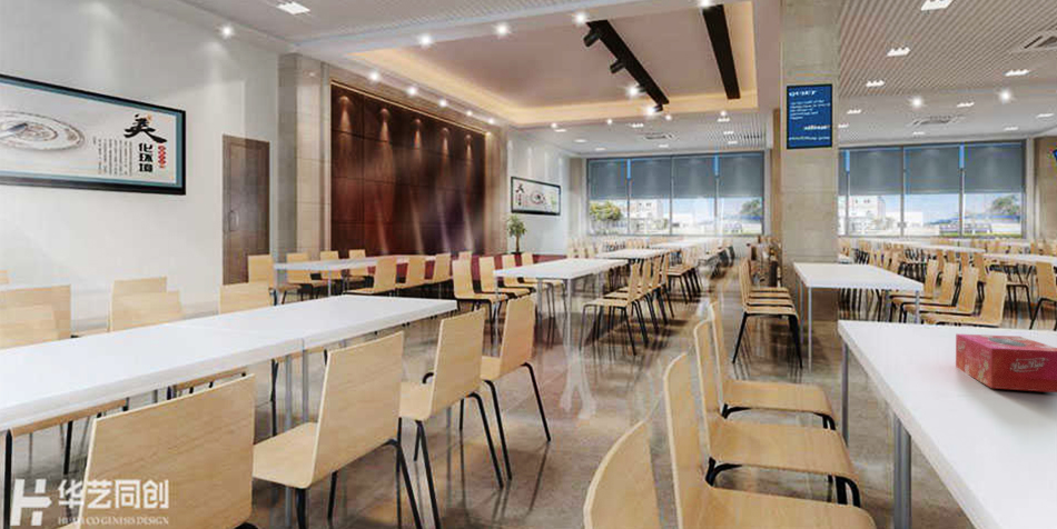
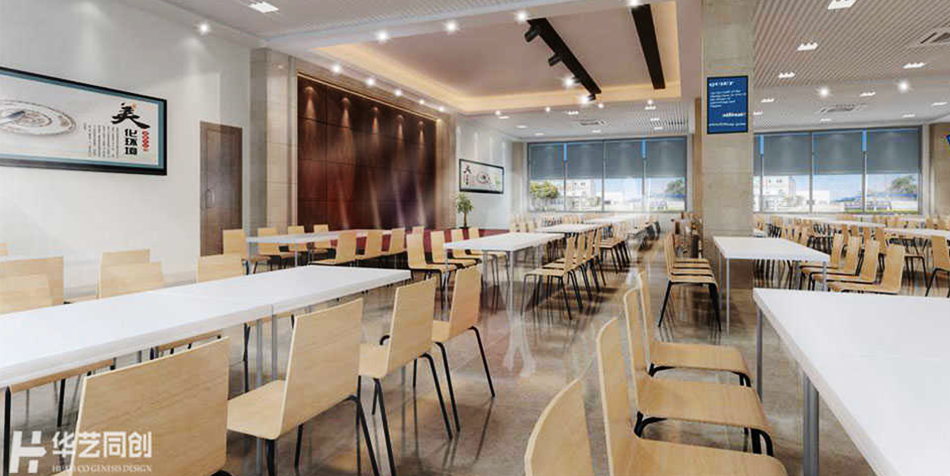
- tissue box [955,332,1057,393]
